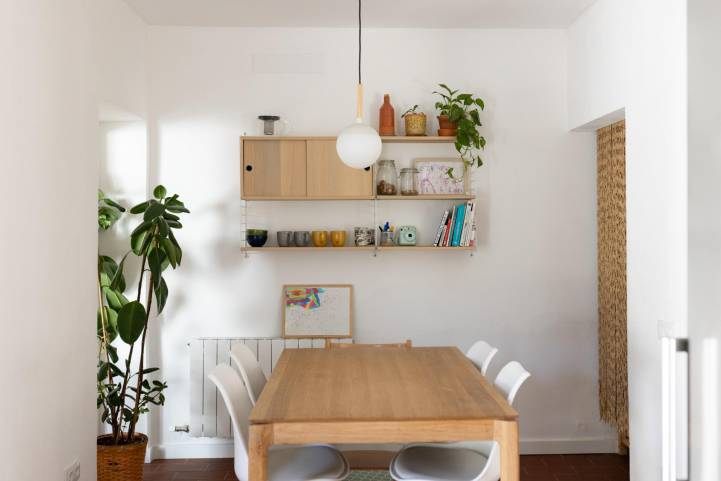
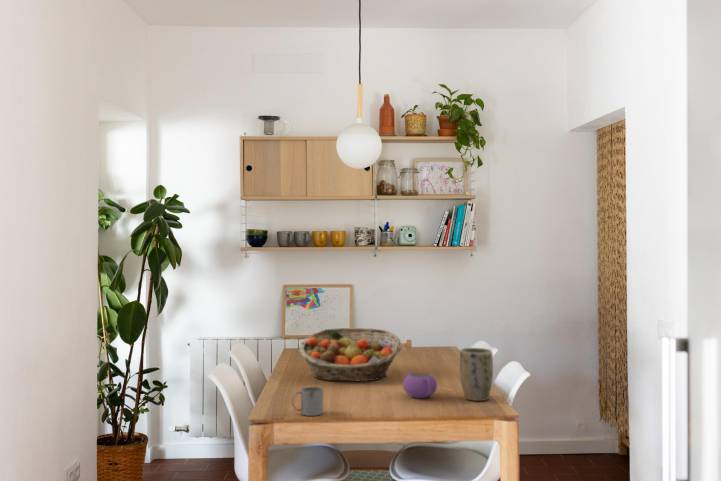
+ fruit basket [298,327,403,383]
+ plant pot [459,347,494,402]
+ teapot [402,370,438,399]
+ mug [291,386,324,417]
